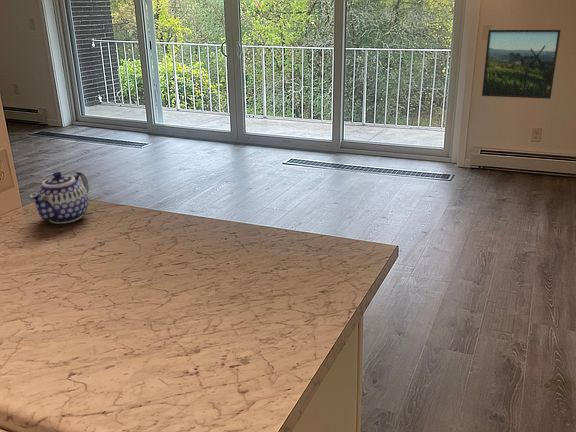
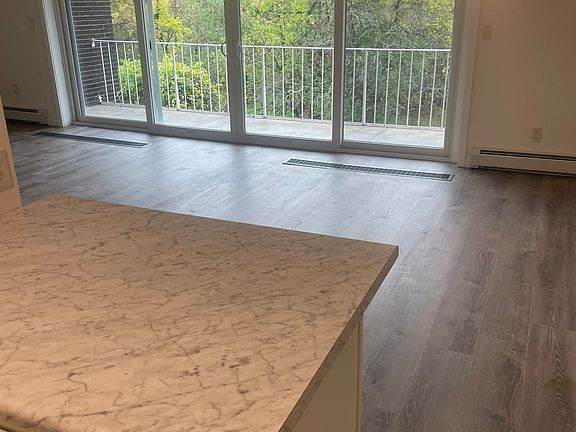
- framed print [481,29,562,100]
- teapot [28,171,90,225]
